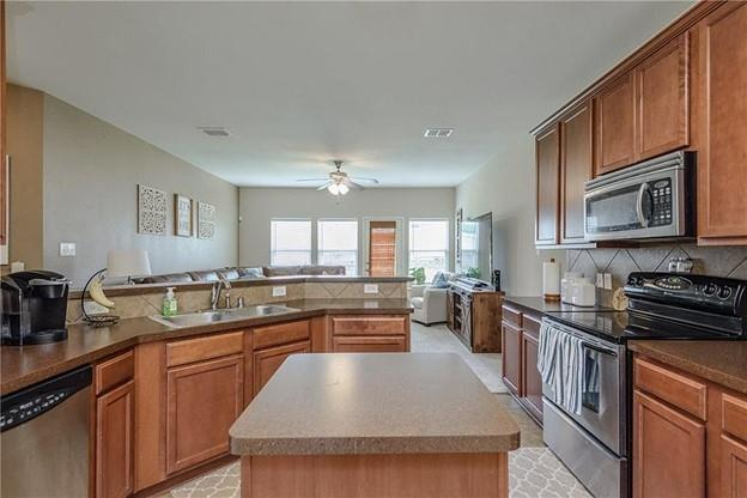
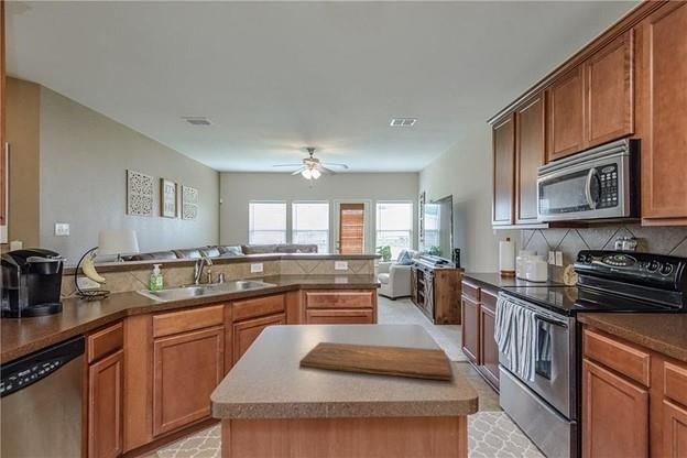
+ cutting board [298,341,452,381]
